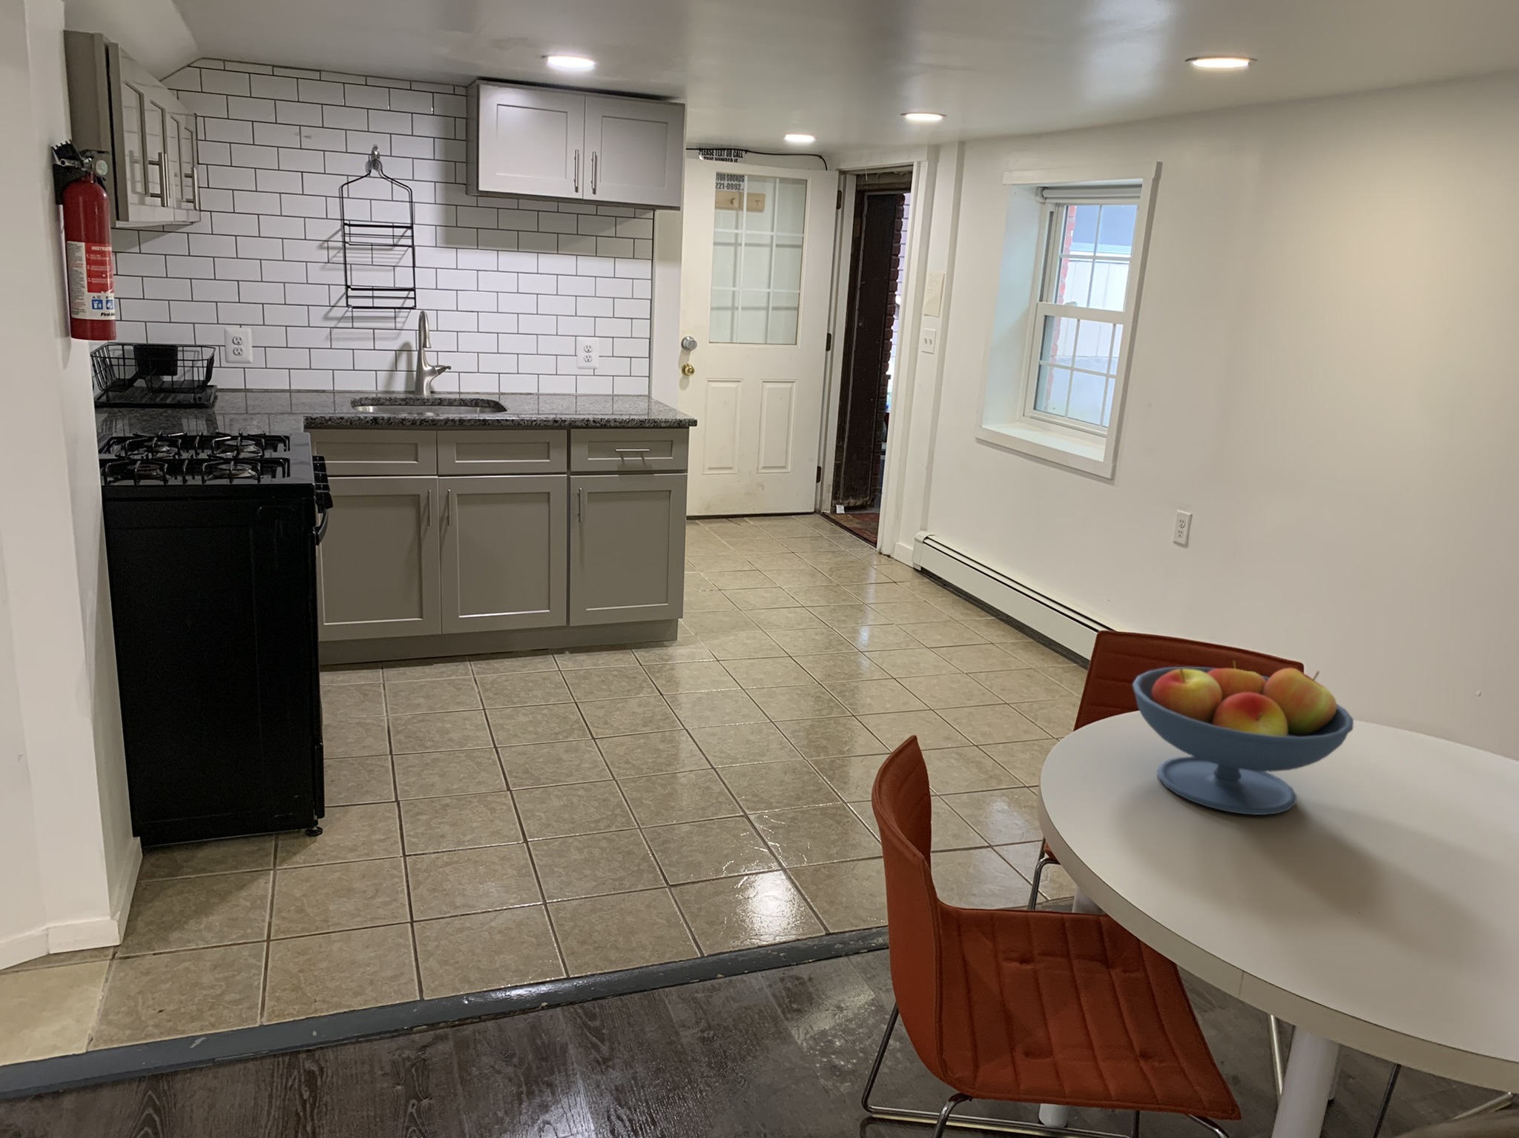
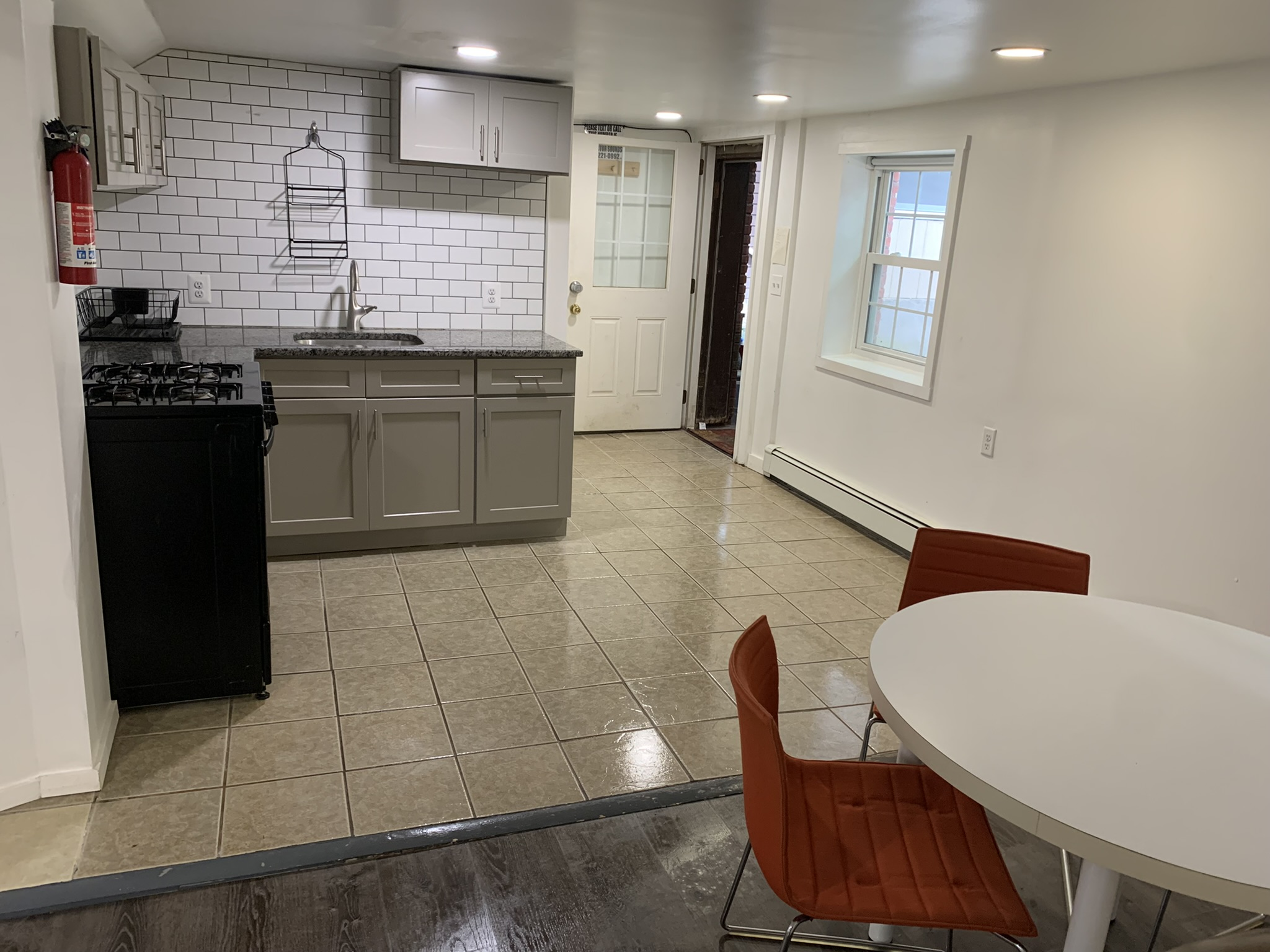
- fruit bowl [1131,660,1354,815]
